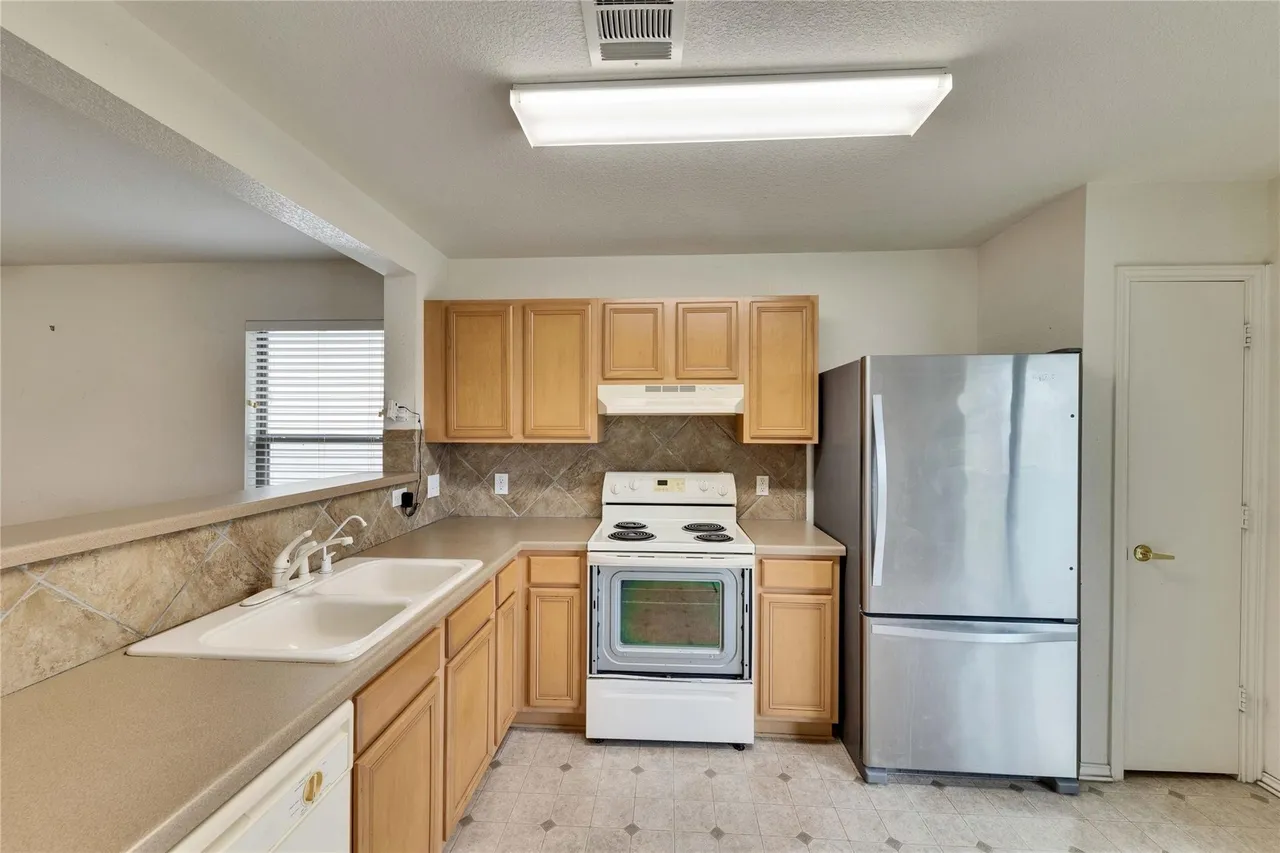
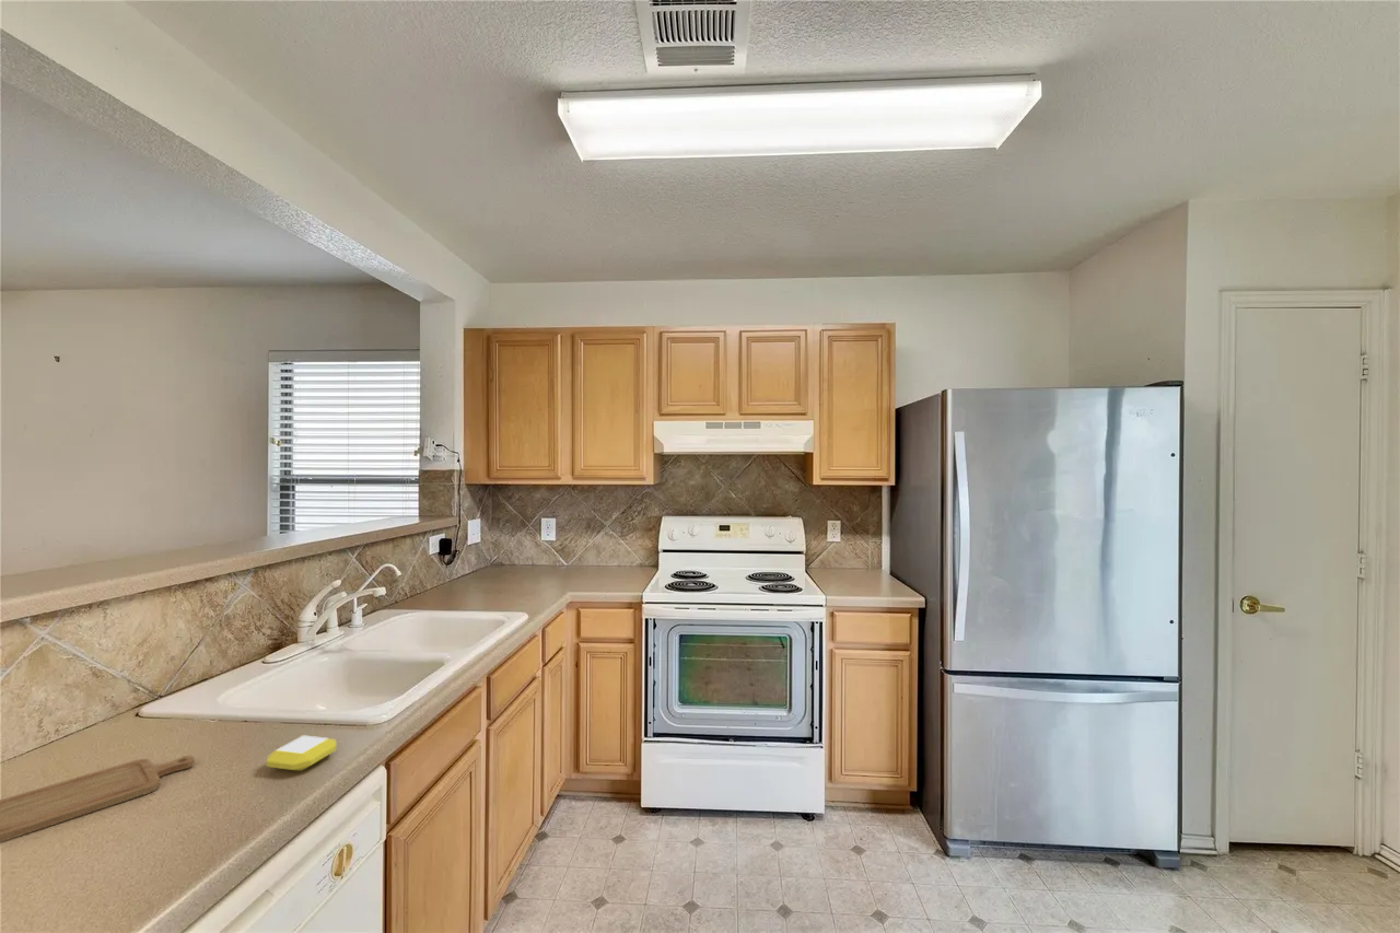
+ chopping board [0,755,196,843]
+ soap bar [266,734,337,772]
